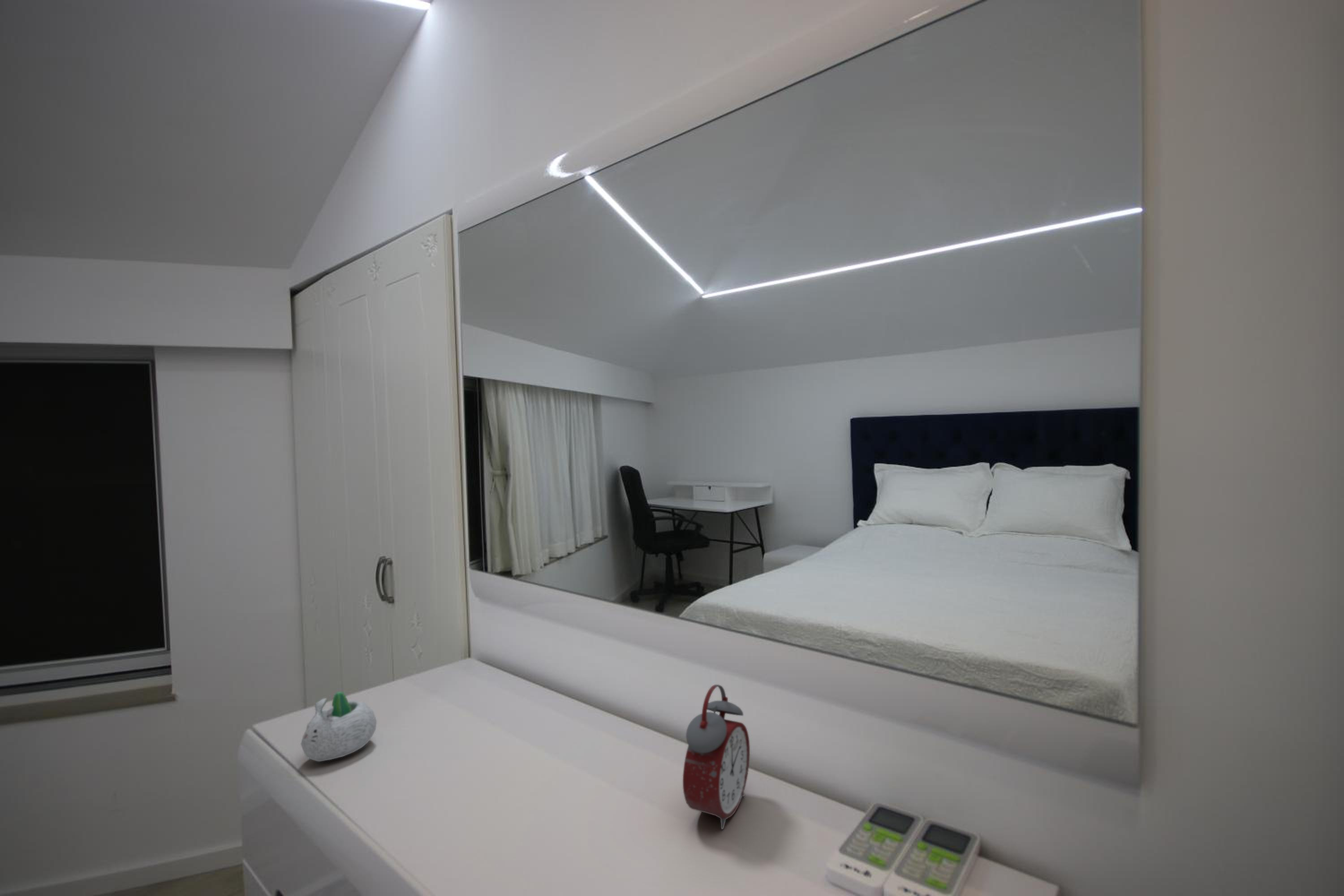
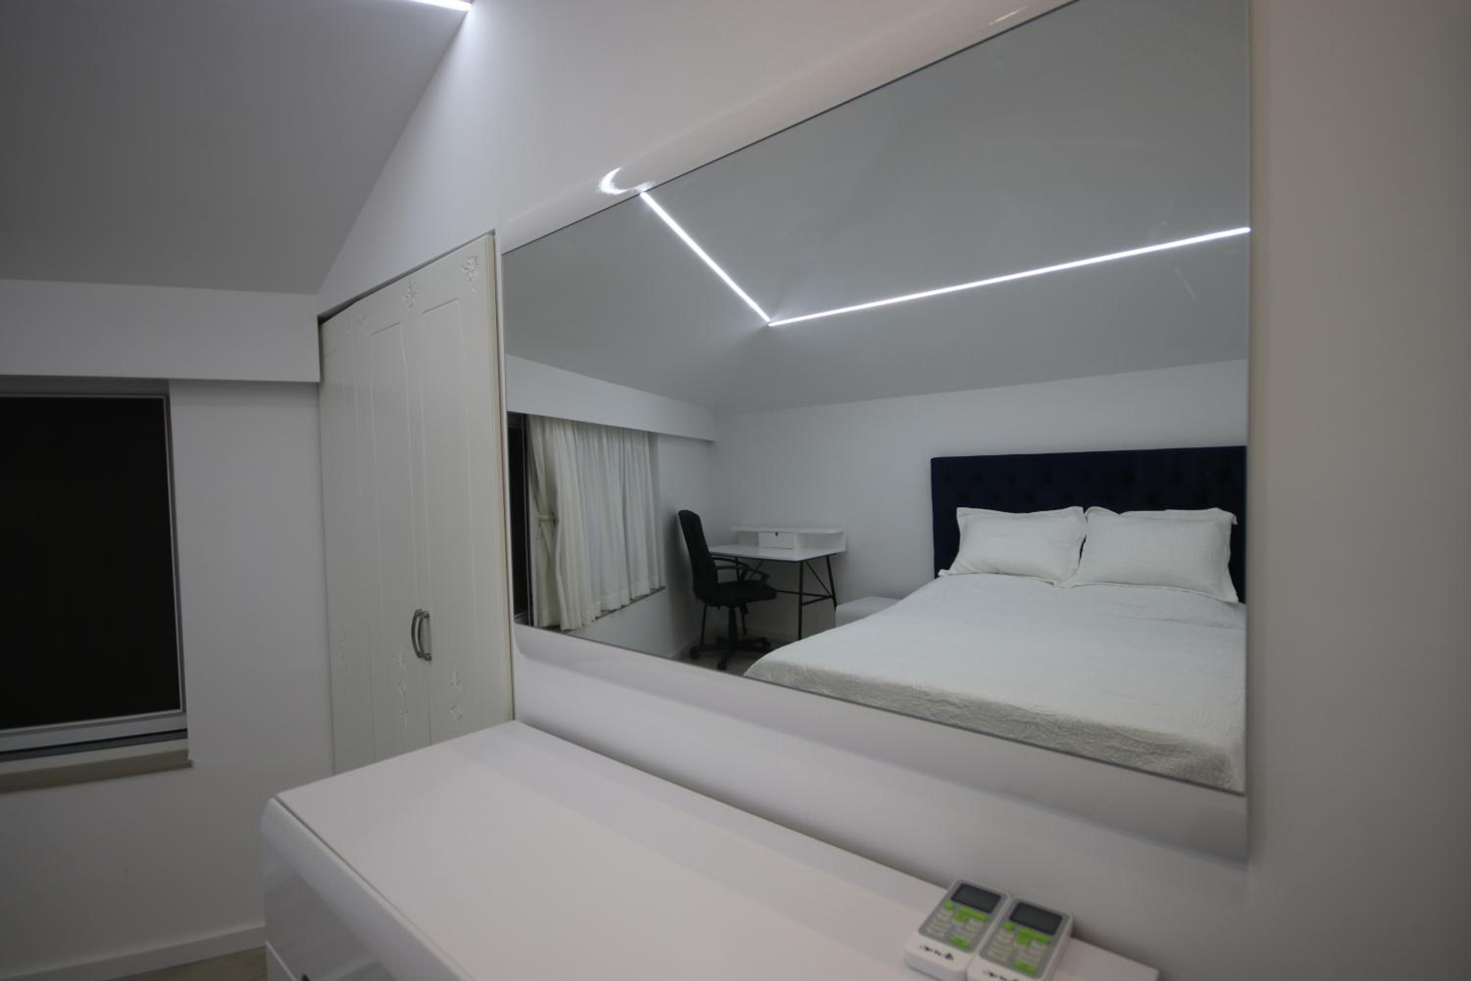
- succulent planter [300,691,377,762]
- alarm clock [682,684,750,830]
